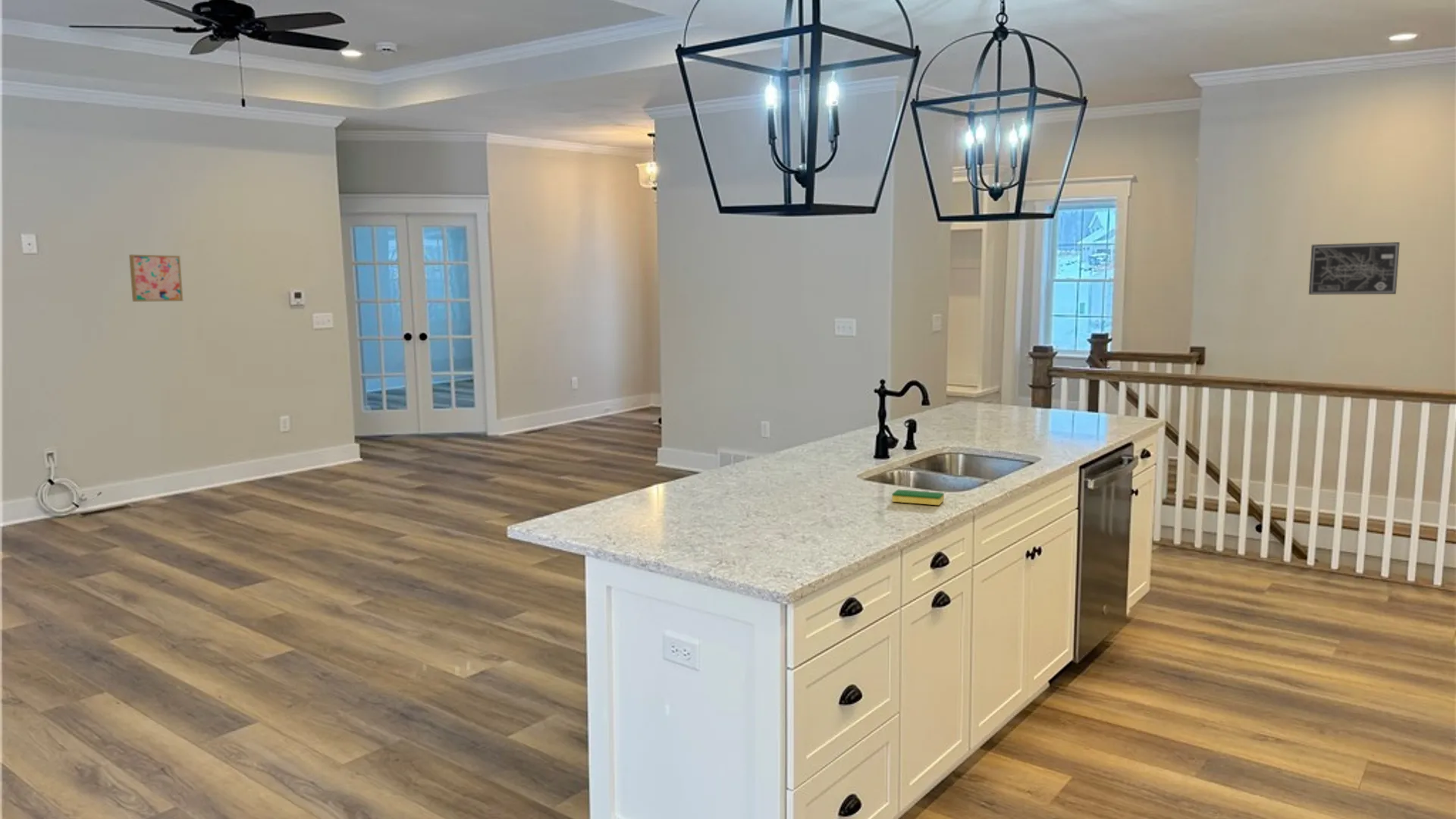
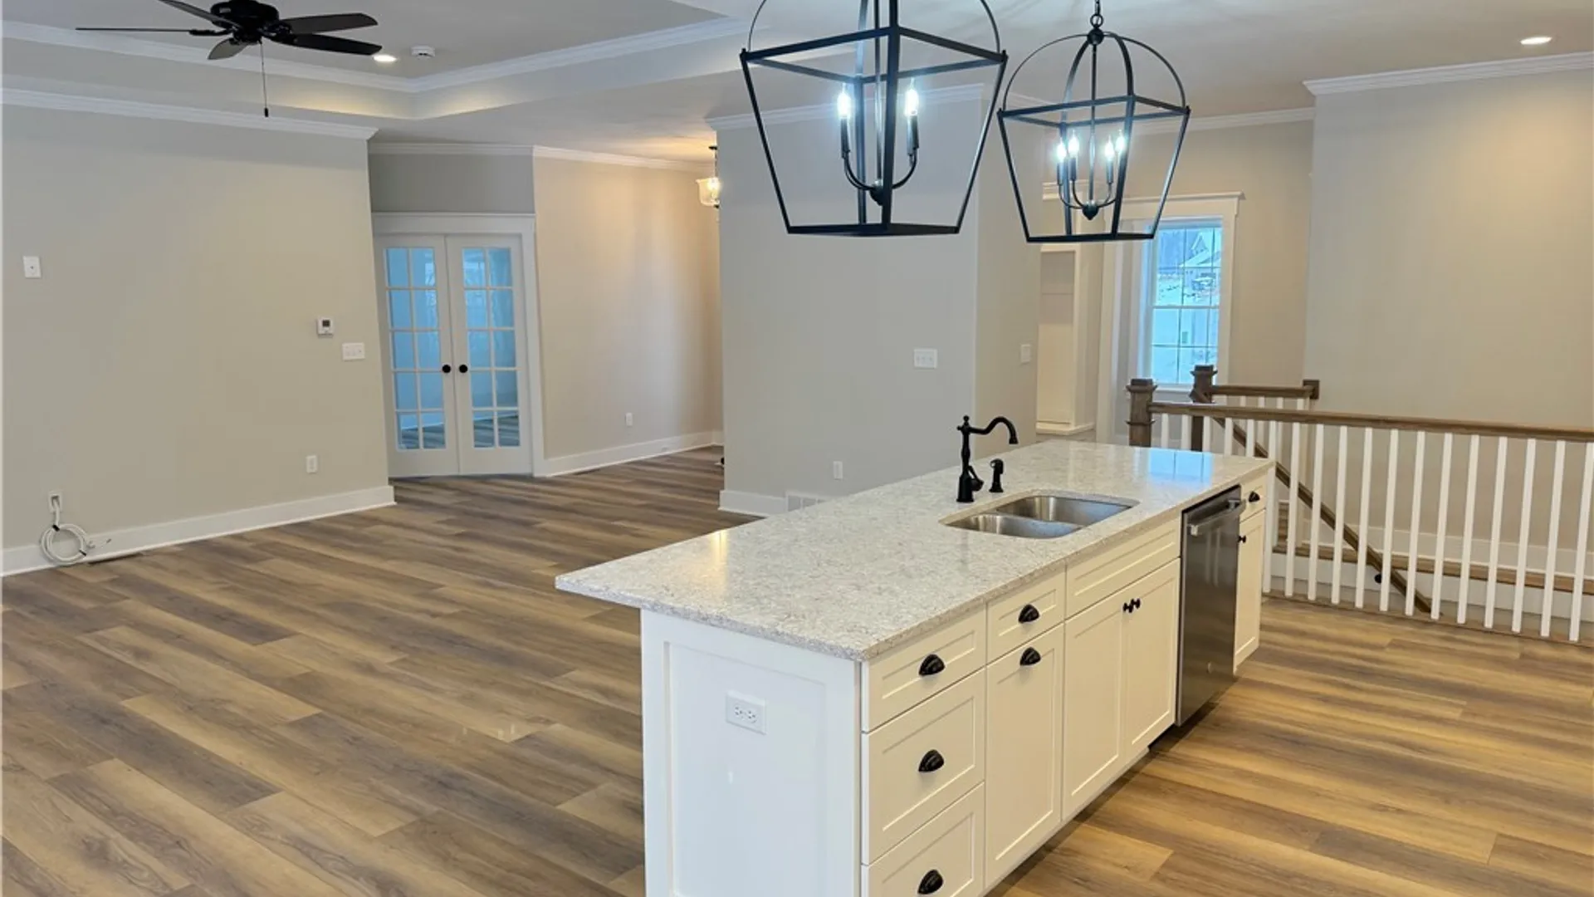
- wall art [128,254,184,303]
- wall art [1308,241,1401,296]
- dish sponge [891,489,945,506]
